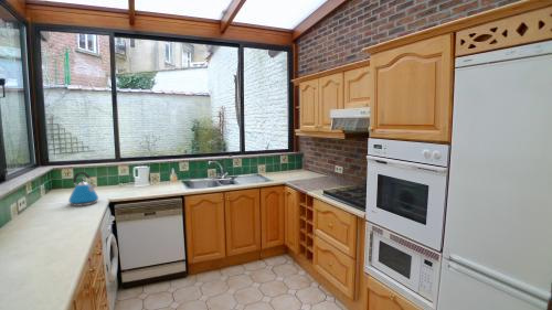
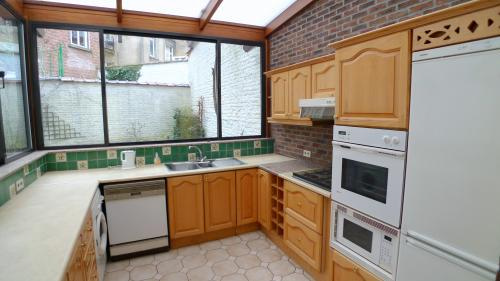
- kettle [67,171,99,207]
